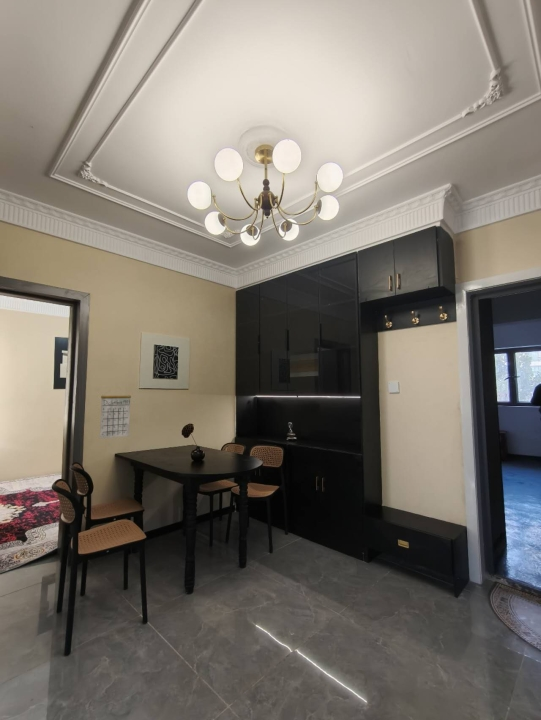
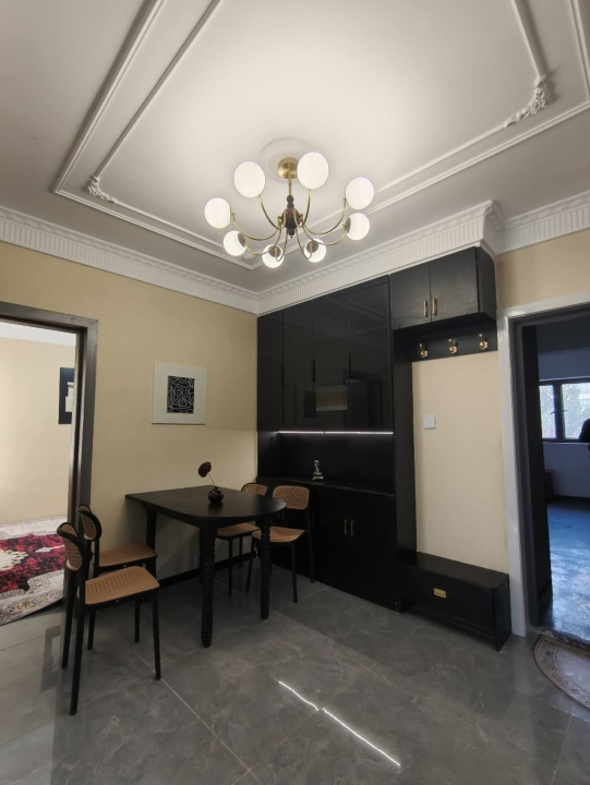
- calendar [99,386,132,440]
